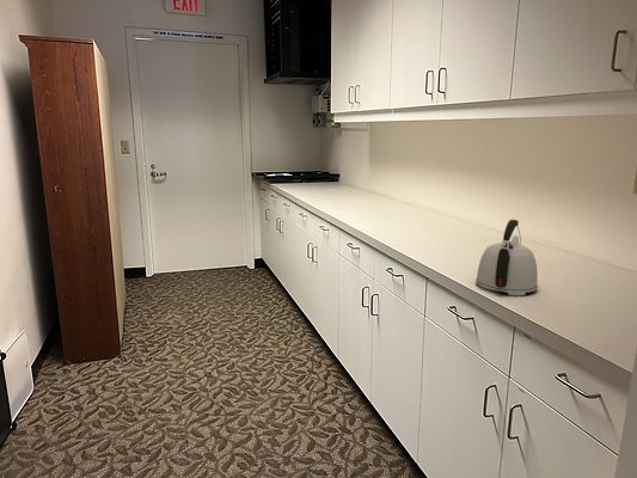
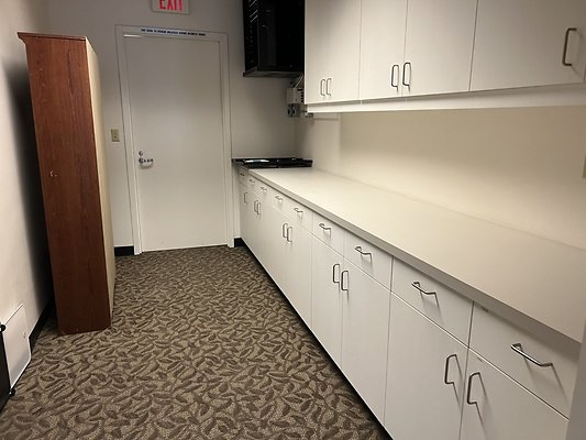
- kettle [474,219,539,296]
